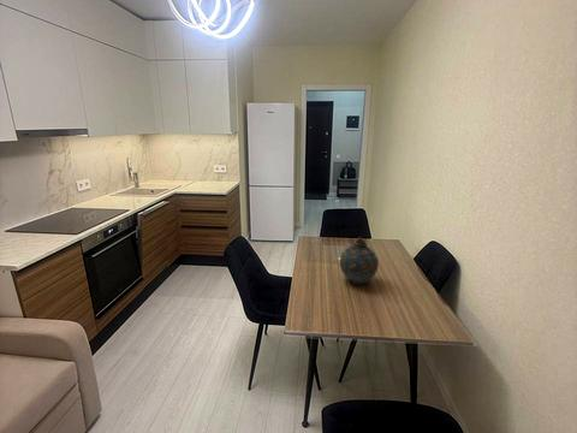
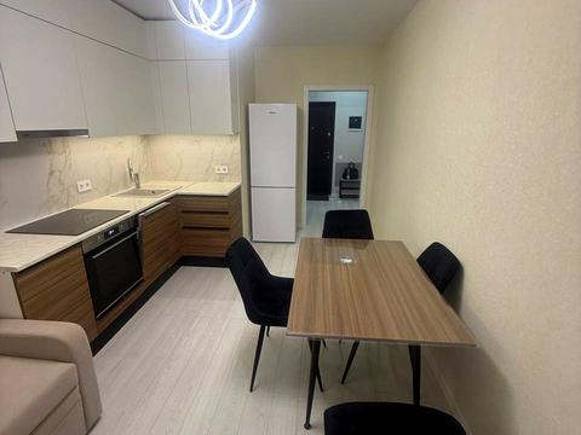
- snuff bottle [339,236,380,285]
